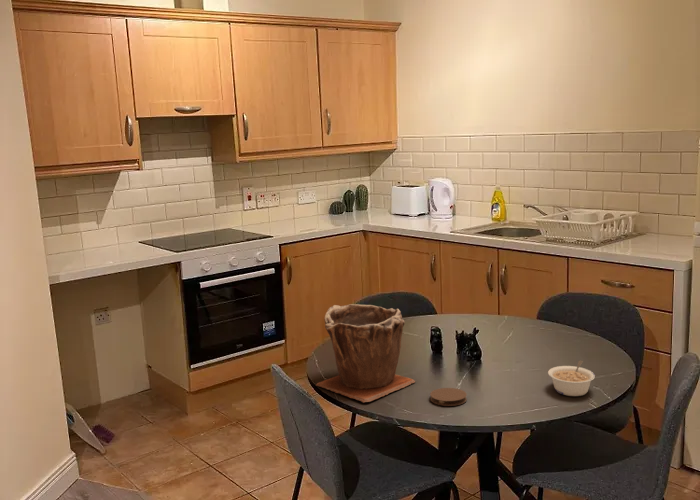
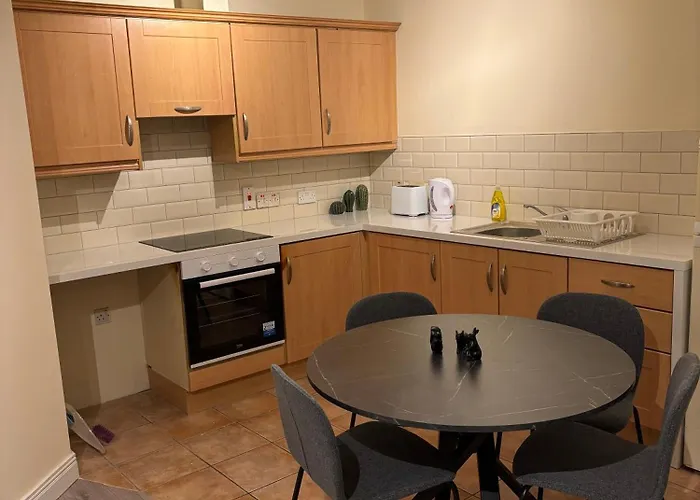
- coaster [429,387,468,407]
- legume [547,360,596,397]
- plant pot [315,303,416,404]
